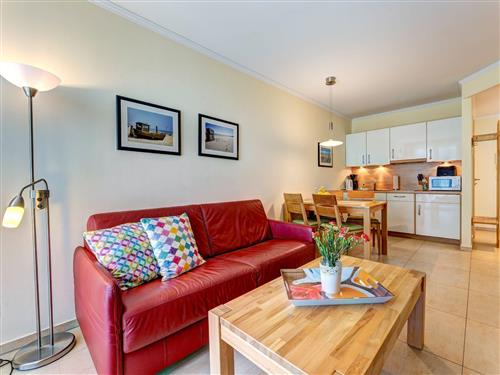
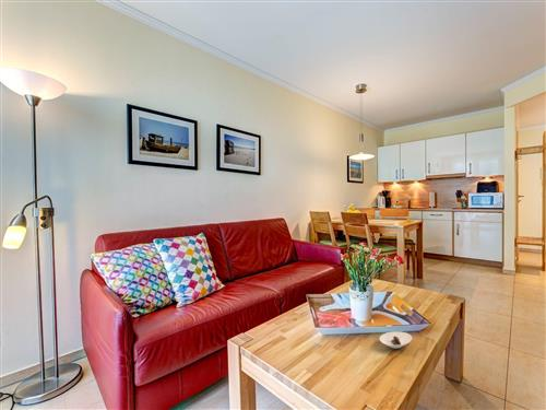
+ saucer [379,330,413,350]
